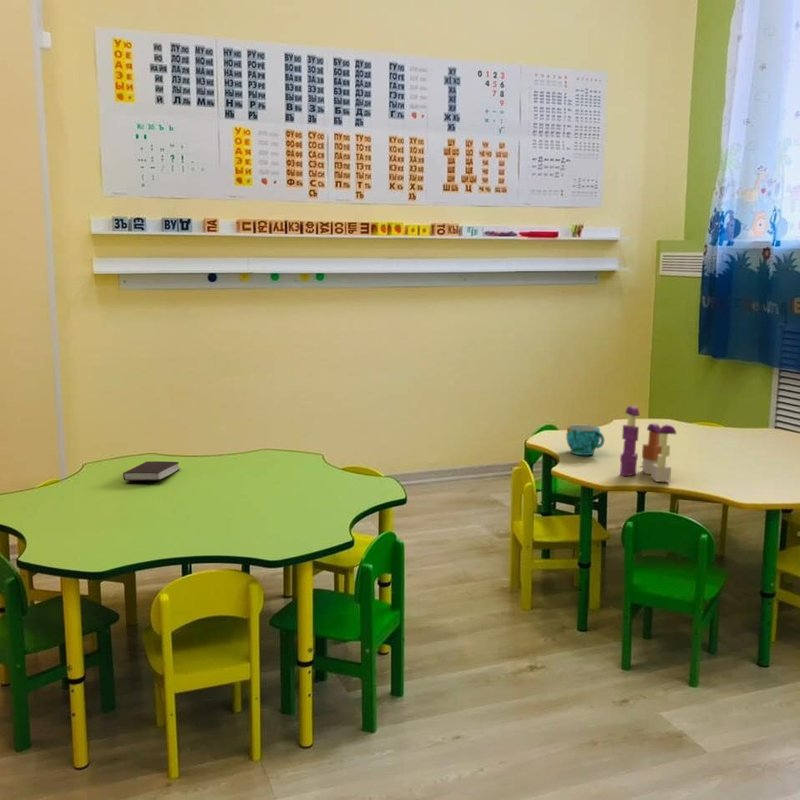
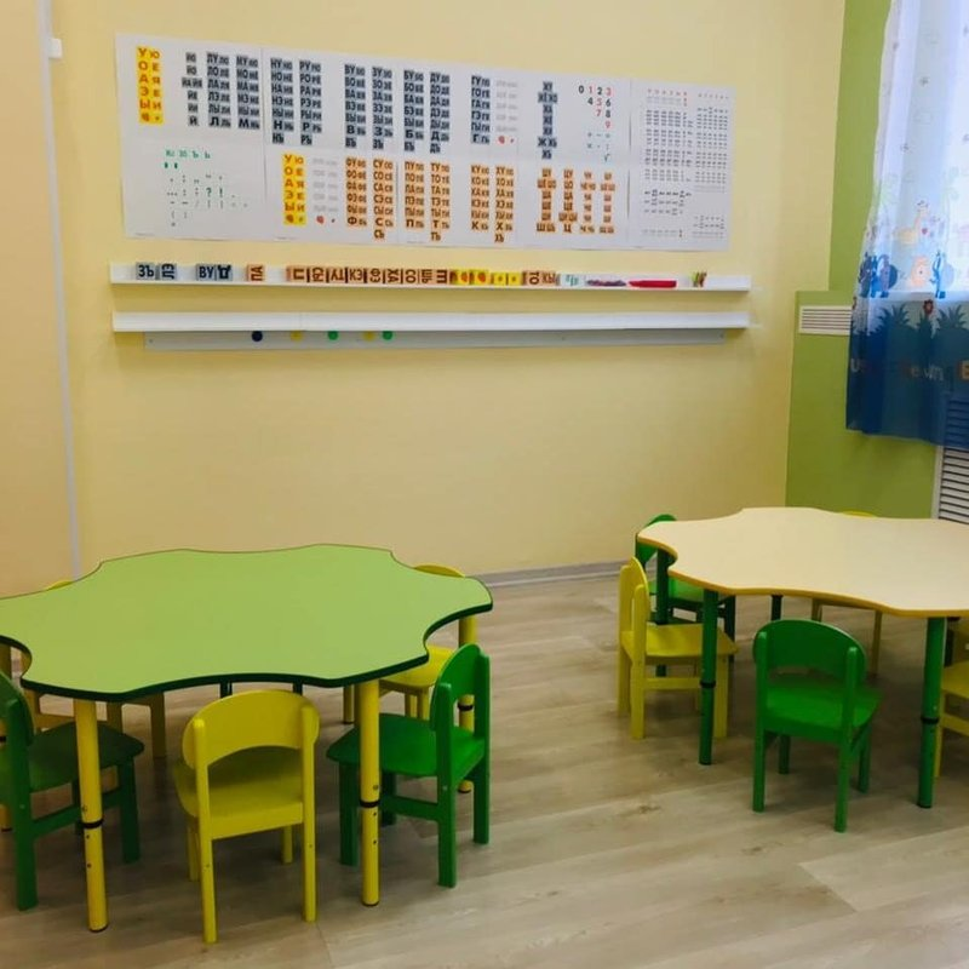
- book [122,460,181,482]
- cup [565,424,605,456]
- toy blocks [619,405,677,483]
